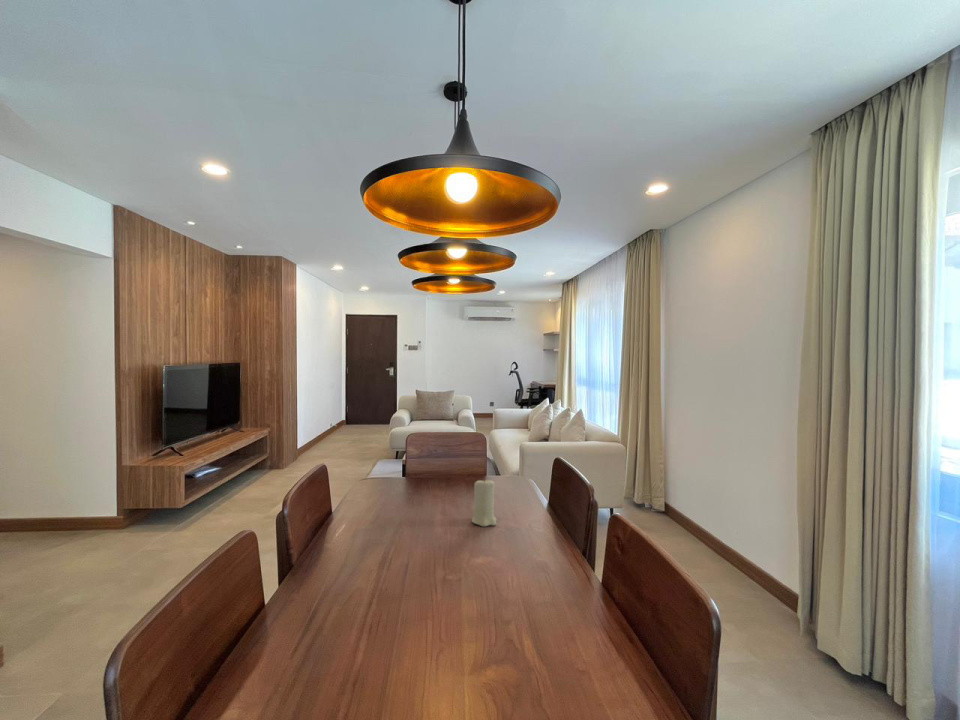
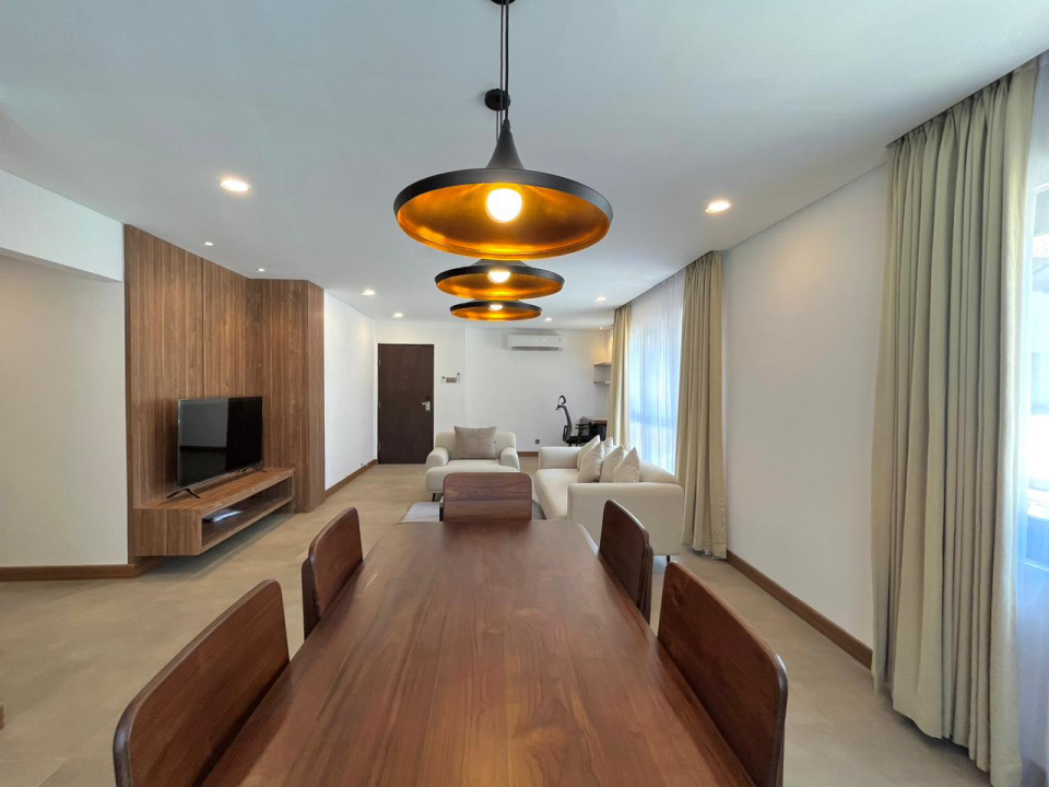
- candle [471,477,498,527]
